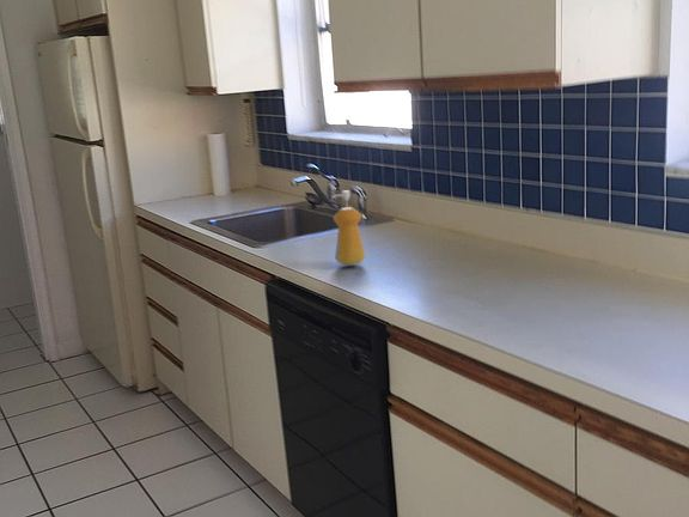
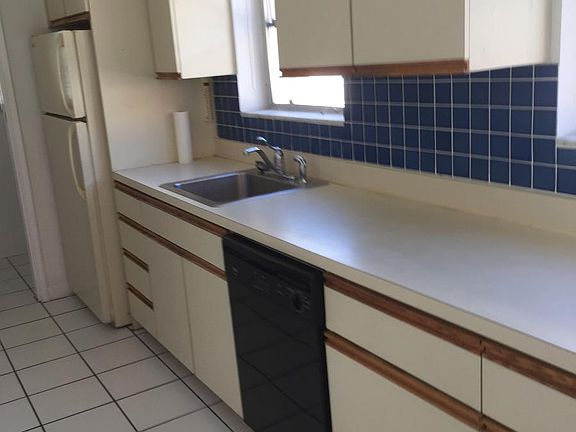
- soap dispenser [330,189,367,266]
